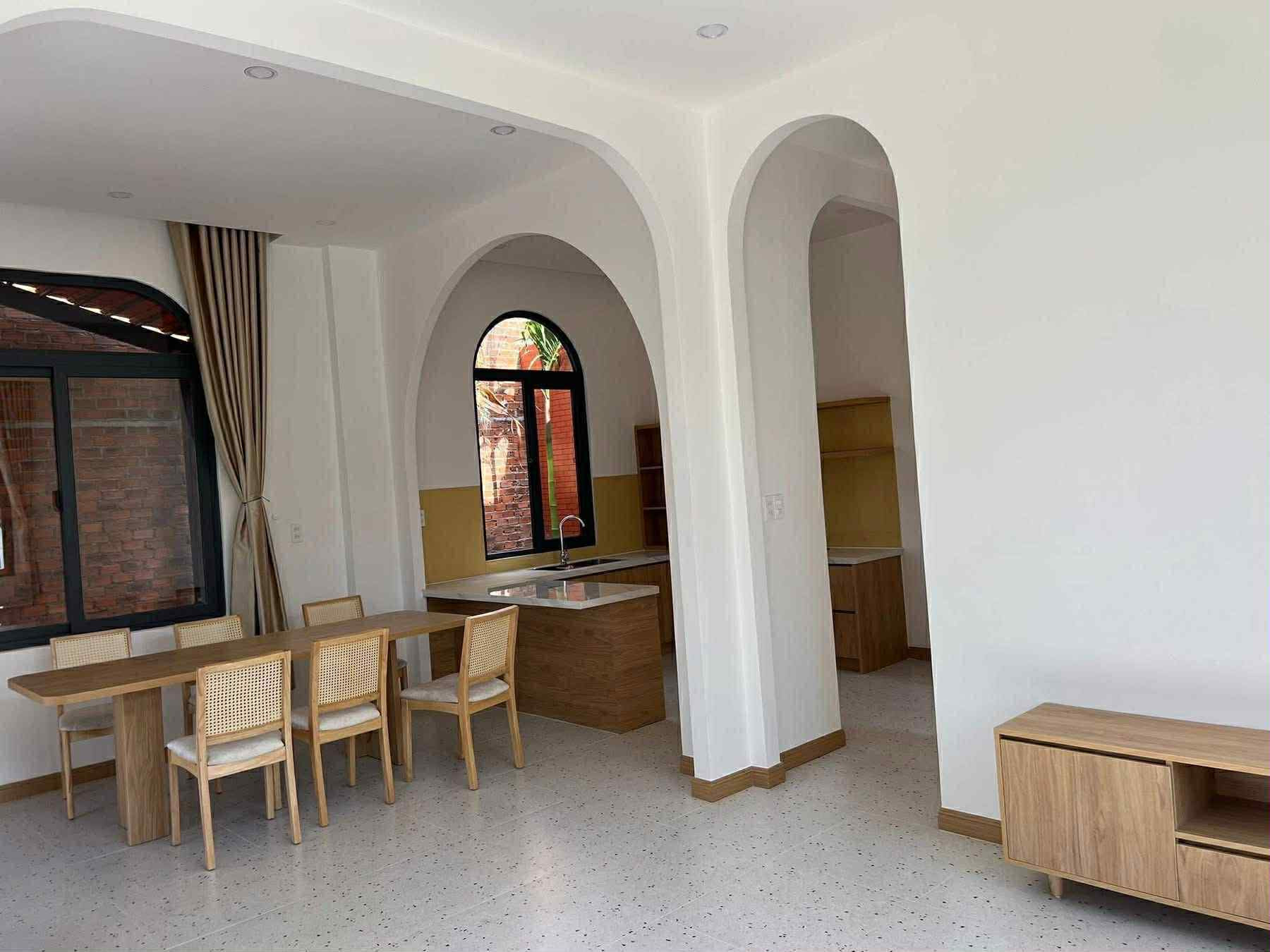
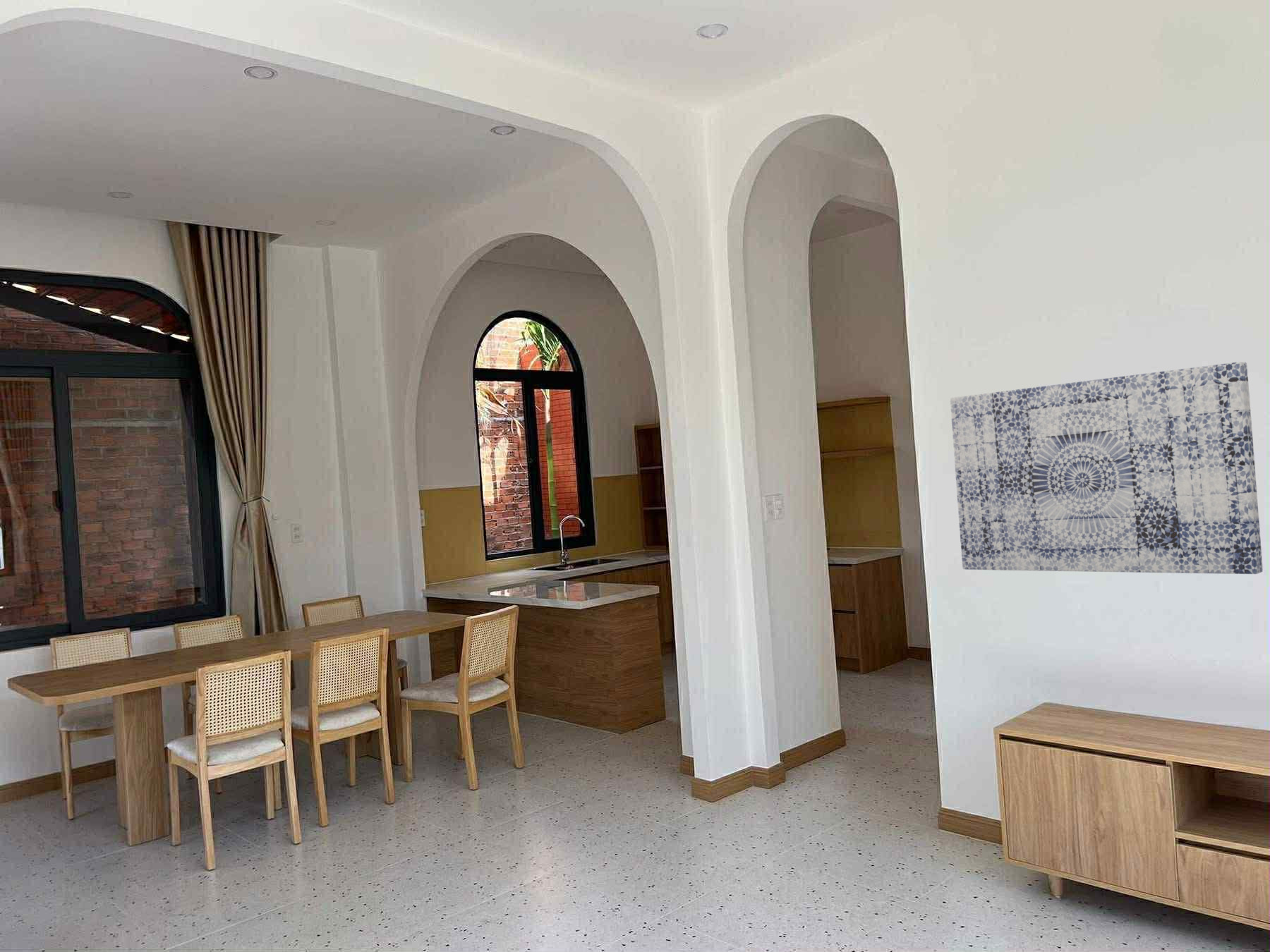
+ wall art [950,361,1263,575]
